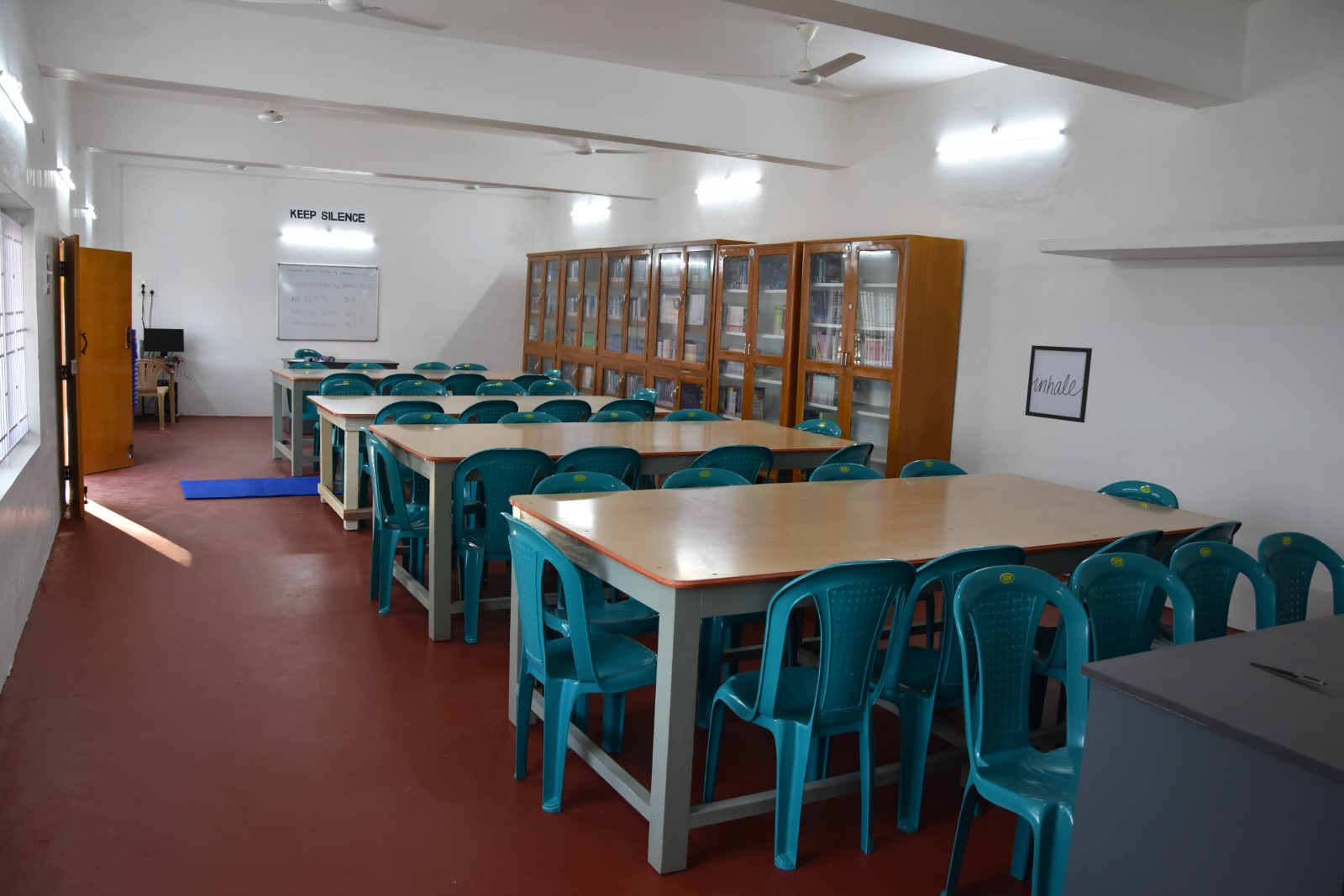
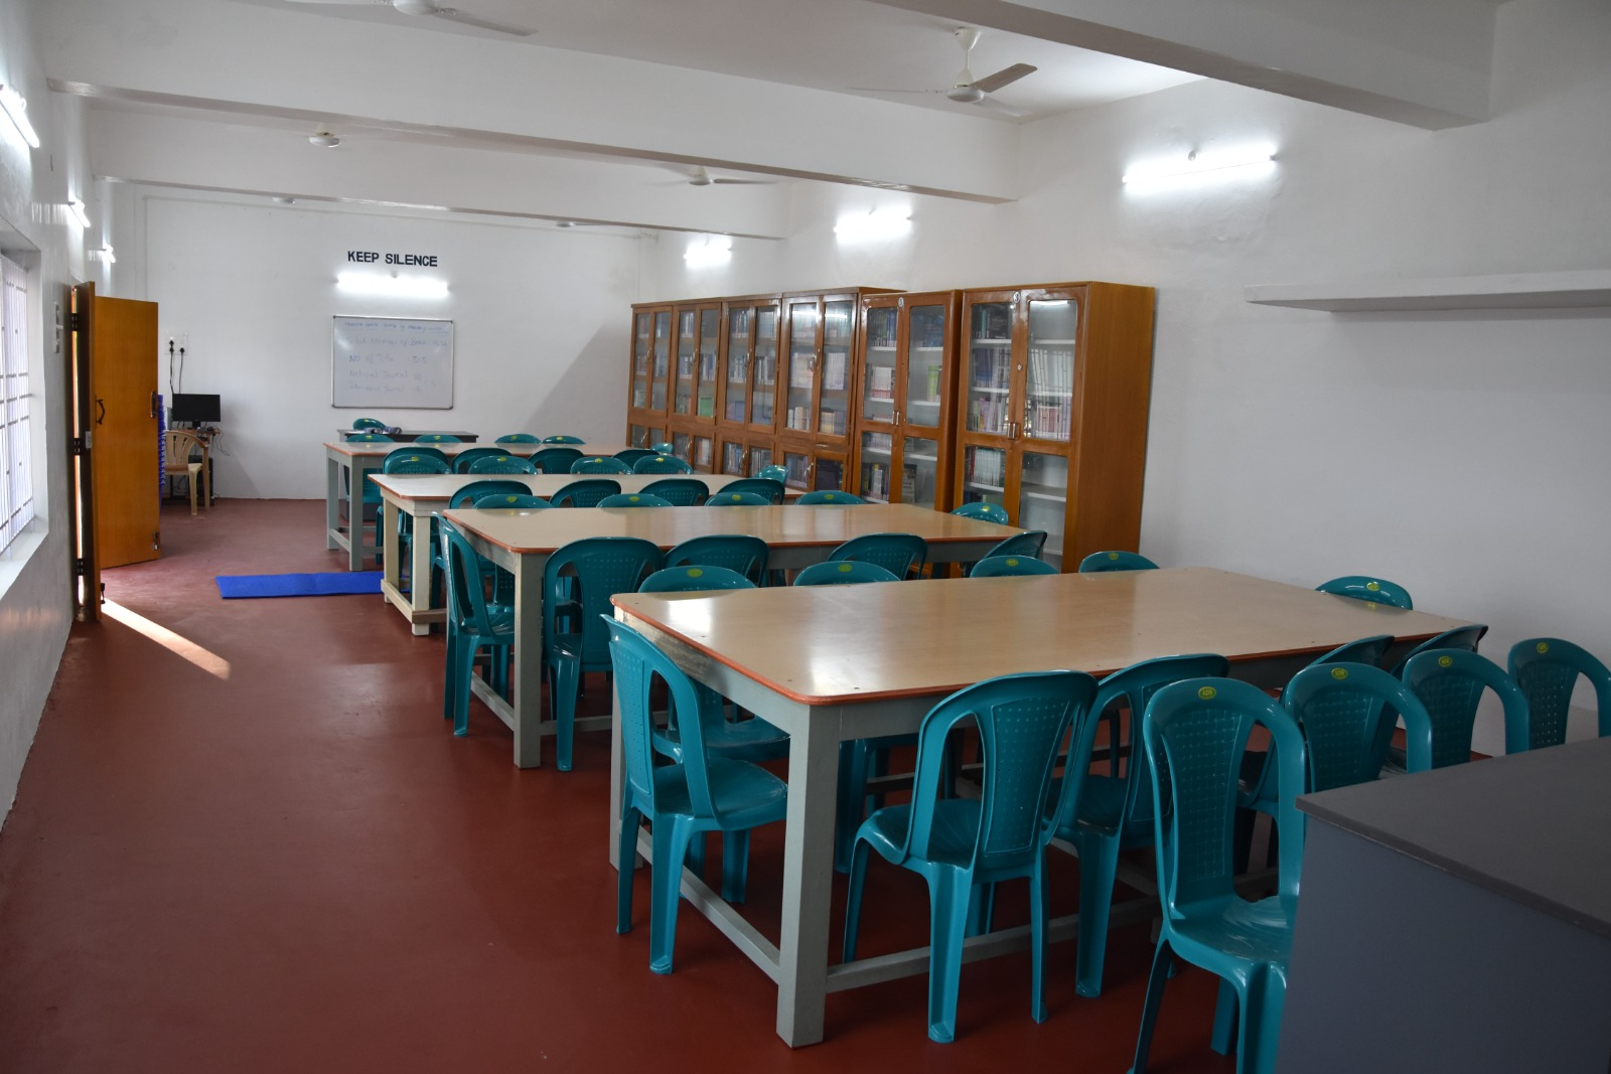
- wall art [1024,344,1093,423]
- pen [1248,661,1328,686]
